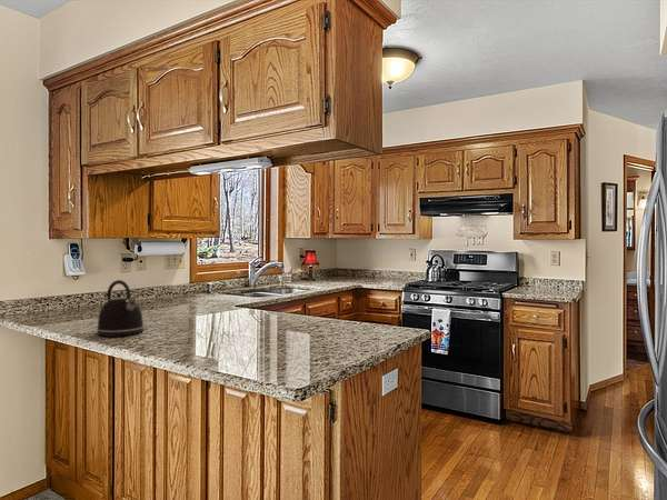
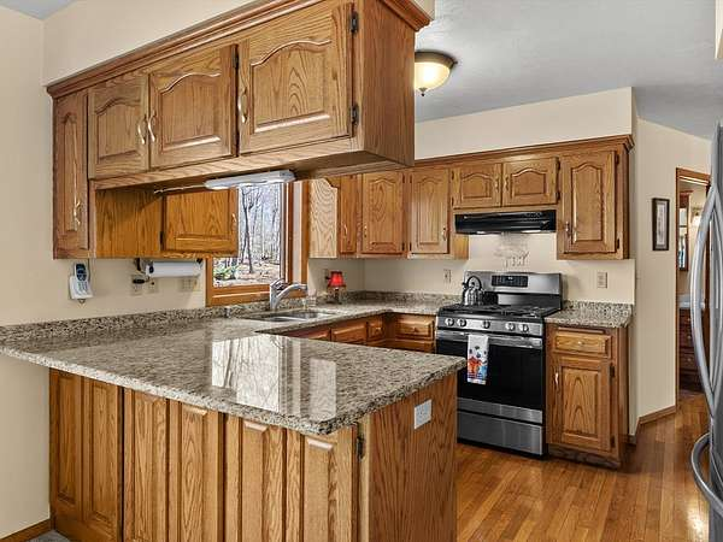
- kettle [96,279,146,338]
